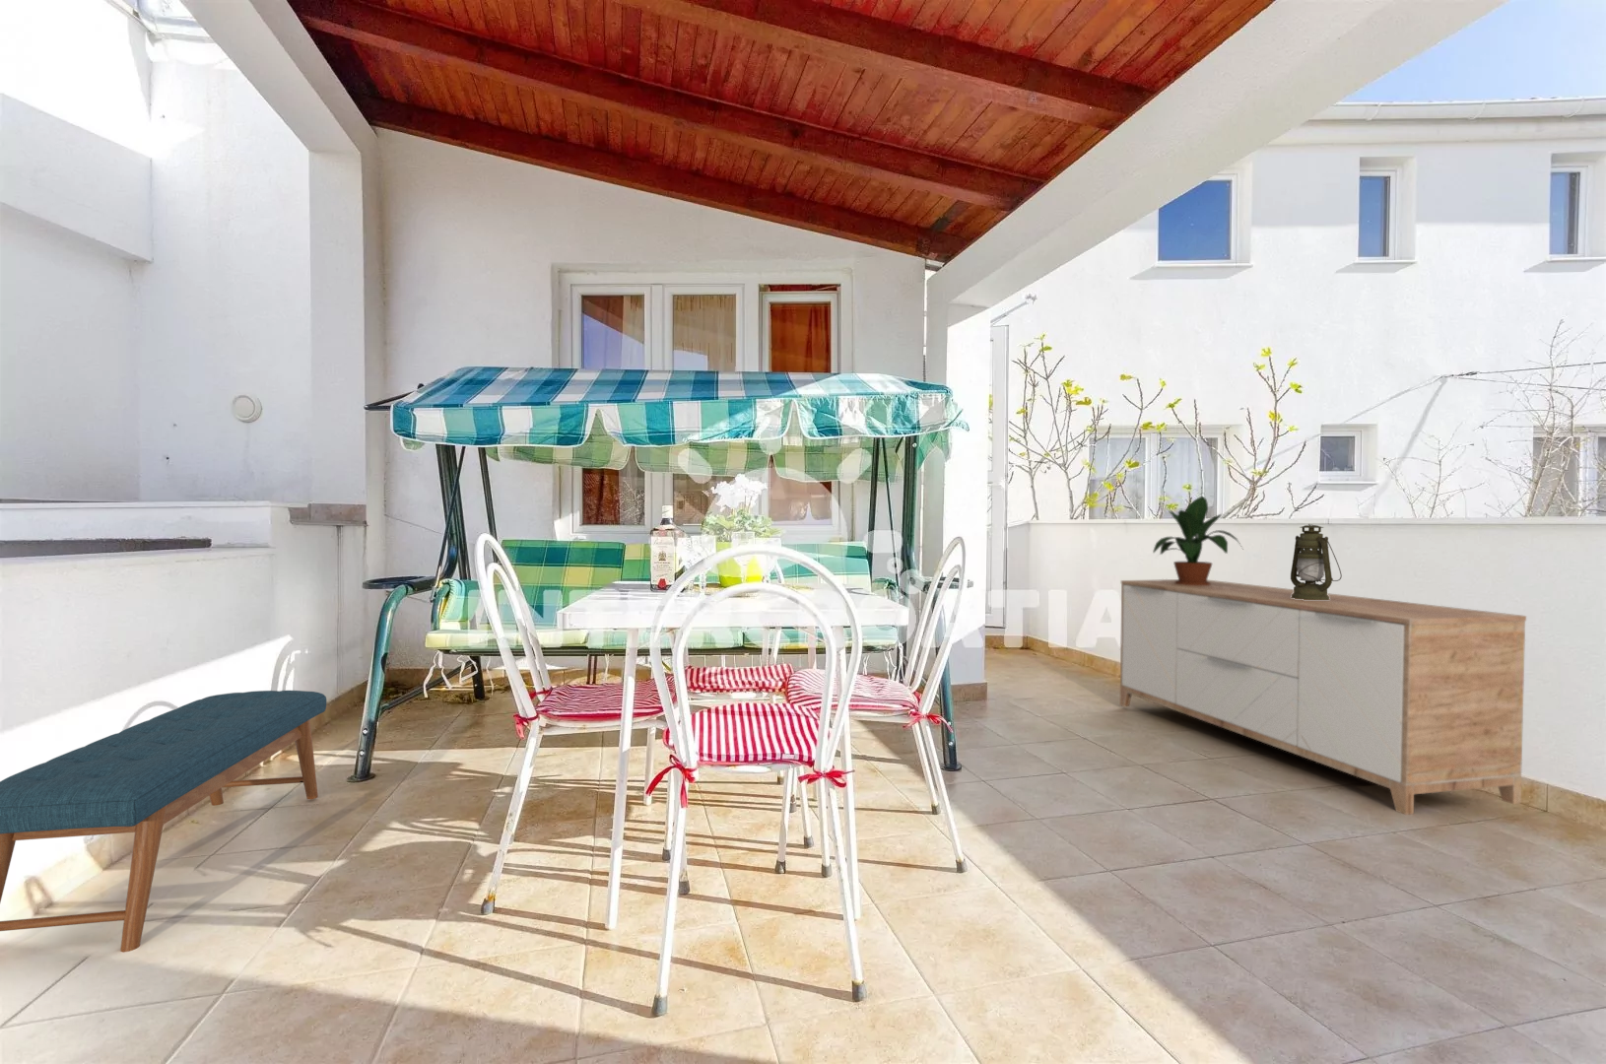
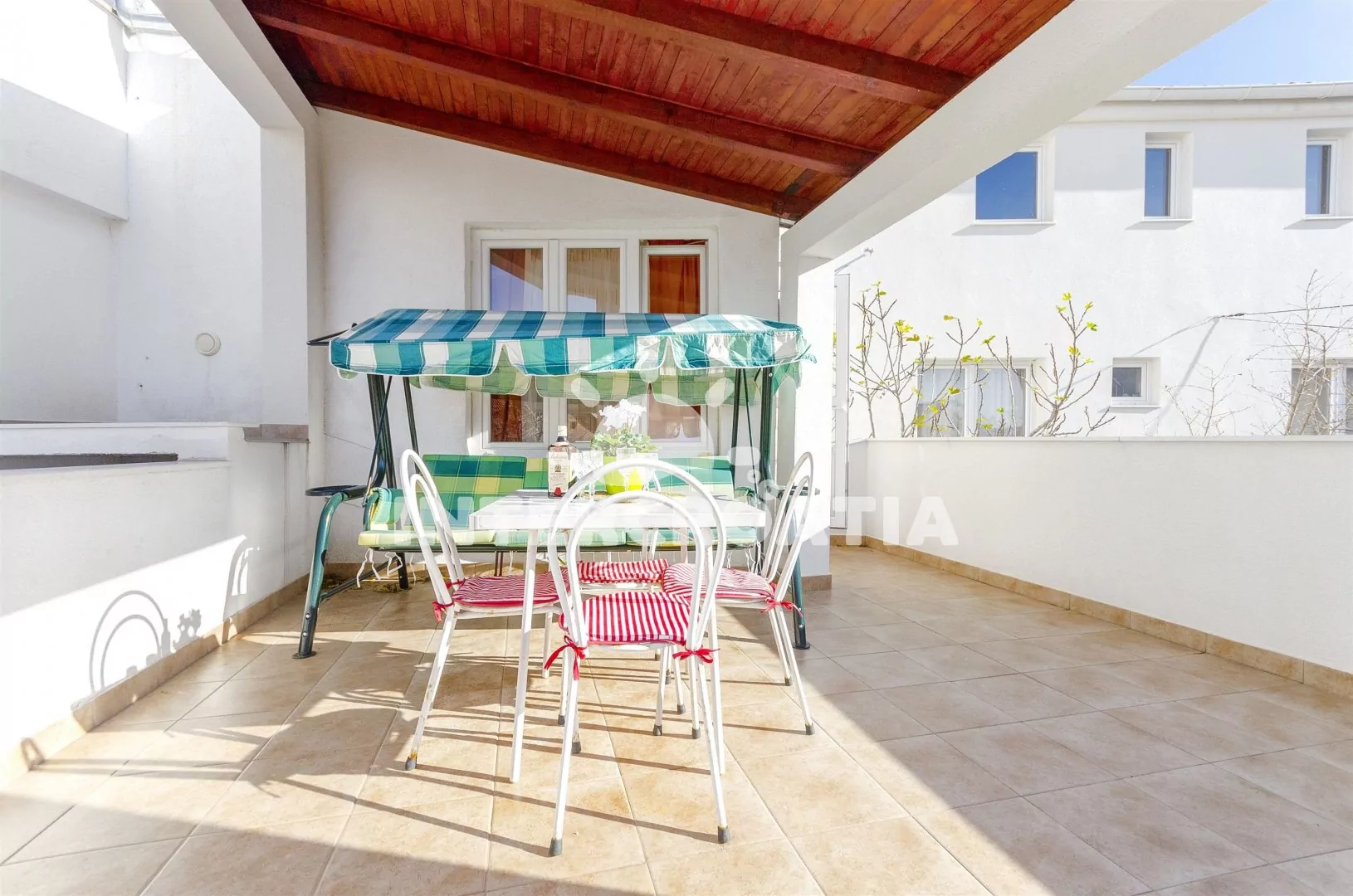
- lantern [1290,524,1342,600]
- potted plant [1151,495,1244,585]
- sideboard [1119,578,1528,816]
- bench [0,690,328,952]
